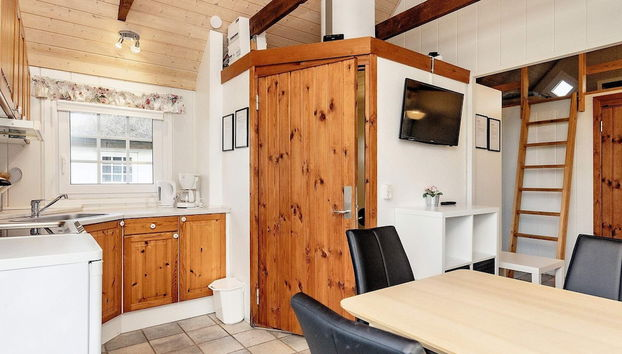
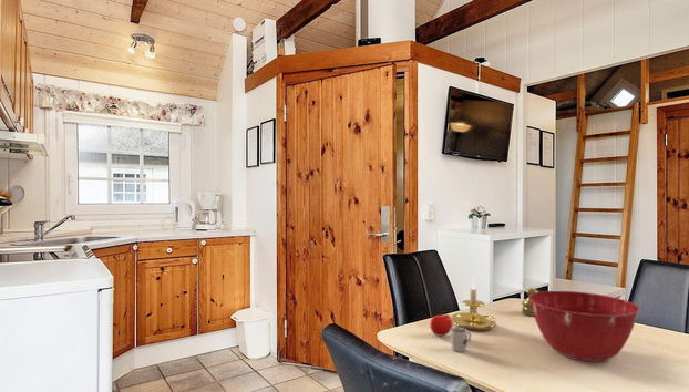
+ apple [429,310,453,337]
+ cup [450,327,472,353]
+ candle holder [451,276,497,332]
+ mixing bowl [527,290,640,363]
+ salt shaker [521,287,541,317]
